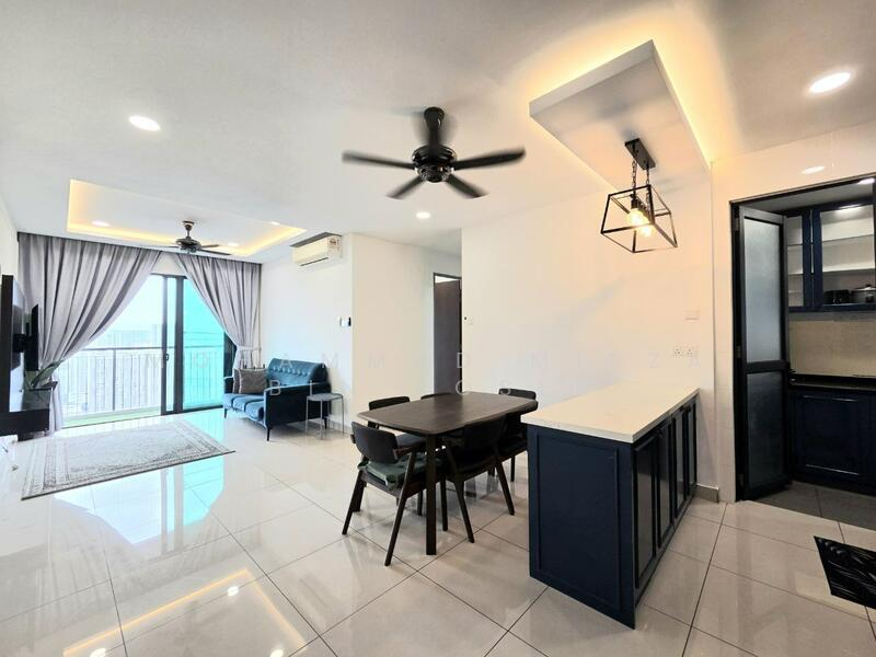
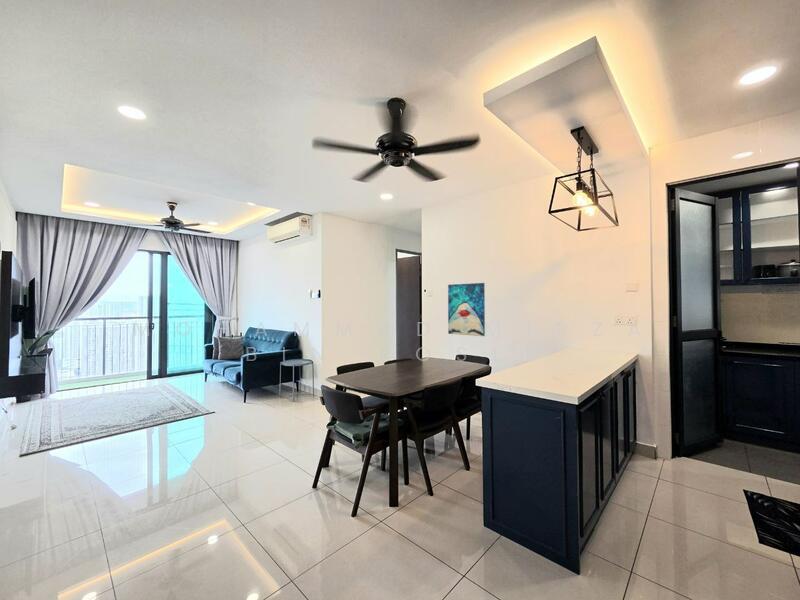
+ wall art [447,282,486,337]
